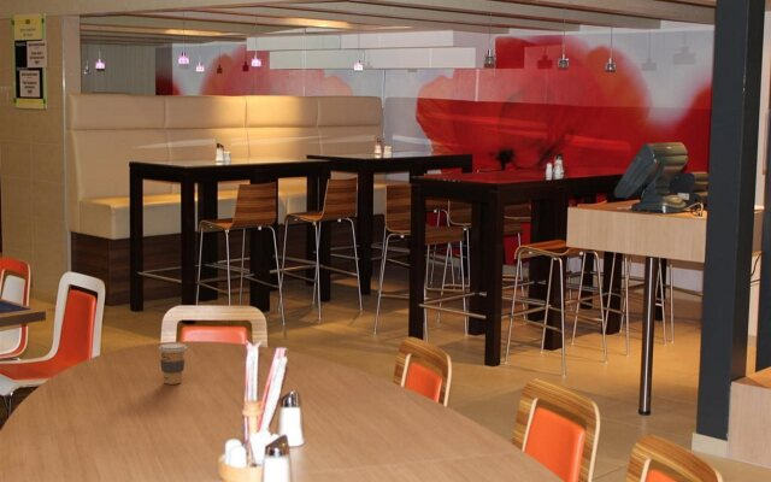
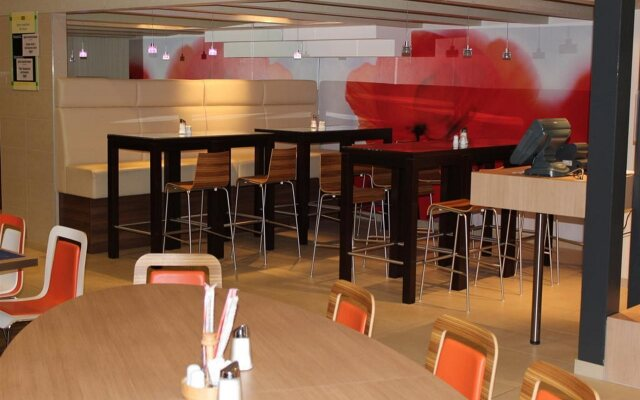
- coffee cup [158,342,188,386]
